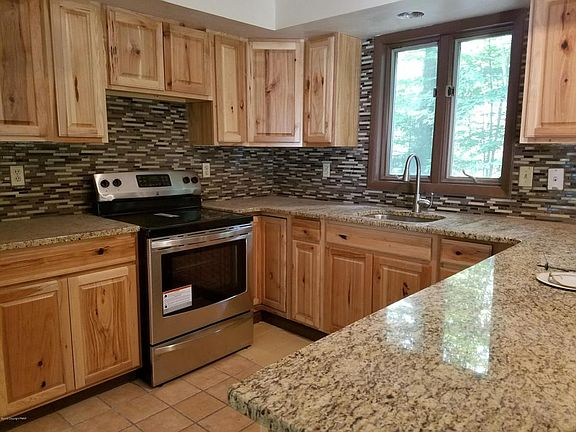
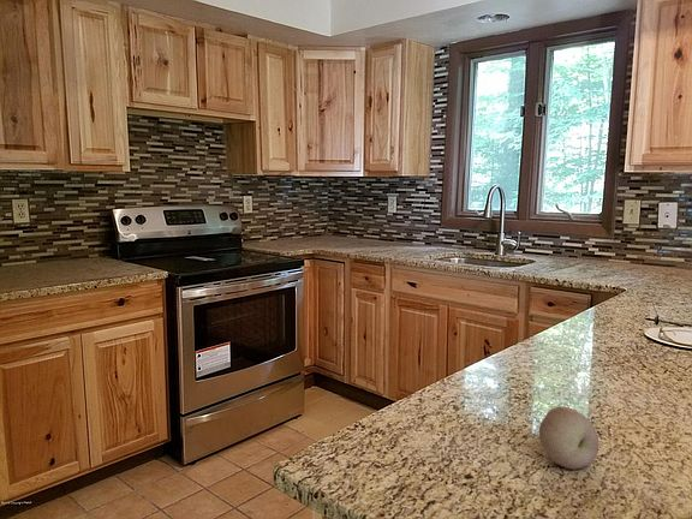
+ fruit [538,406,599,470]
